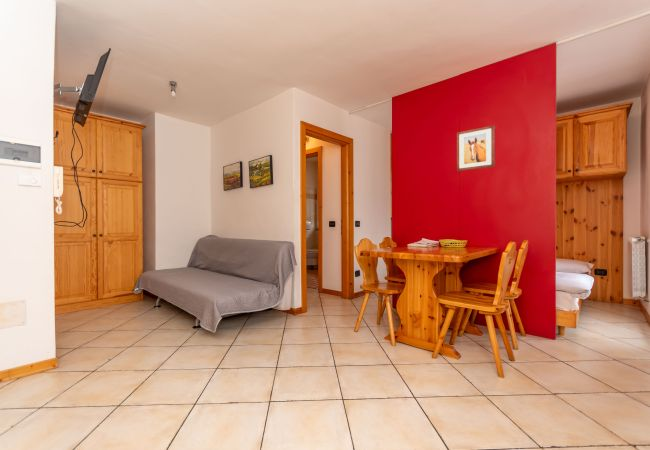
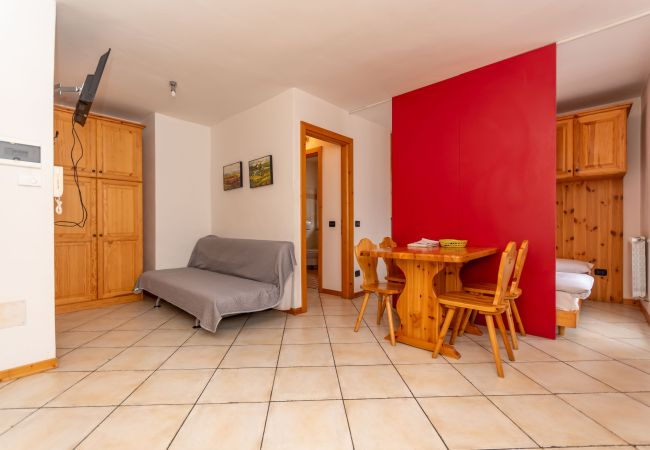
- wall art [456,124,496,172]
